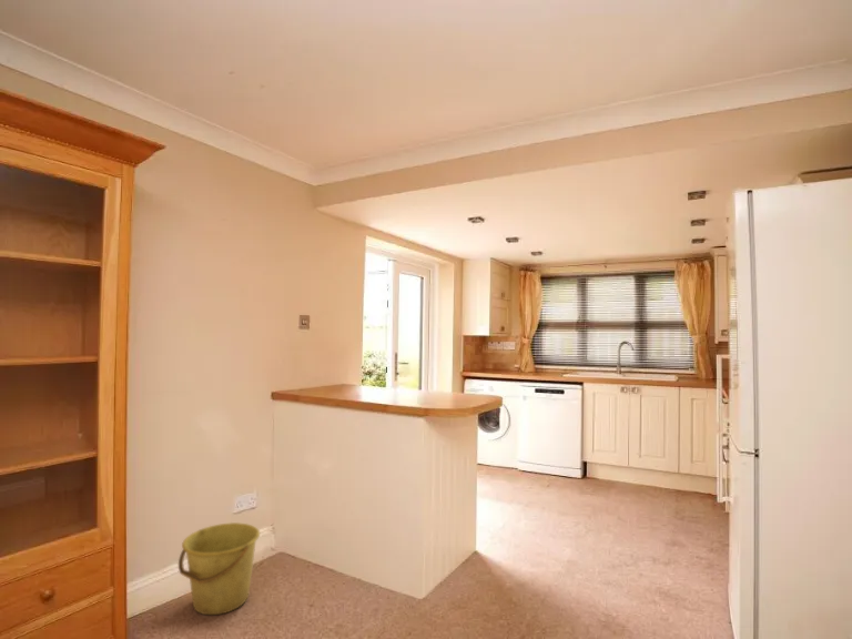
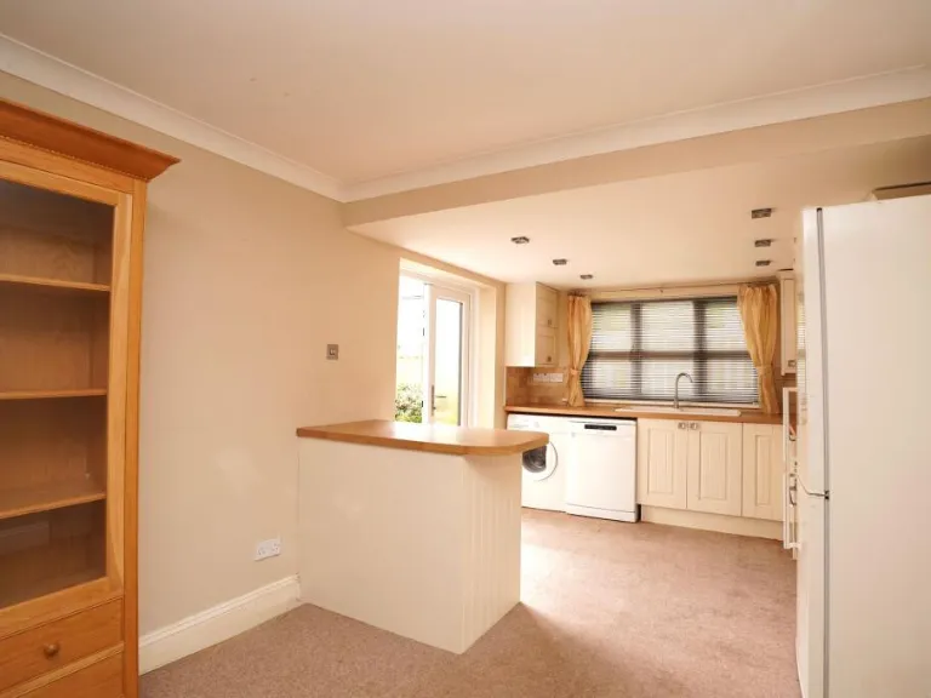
- bucket [178,521,261,616]
